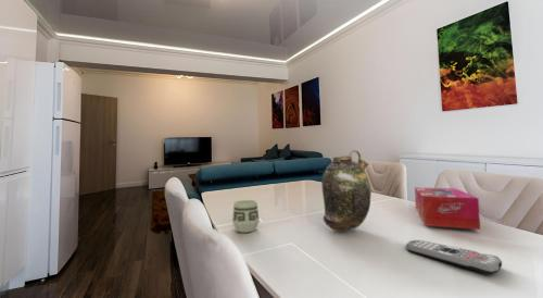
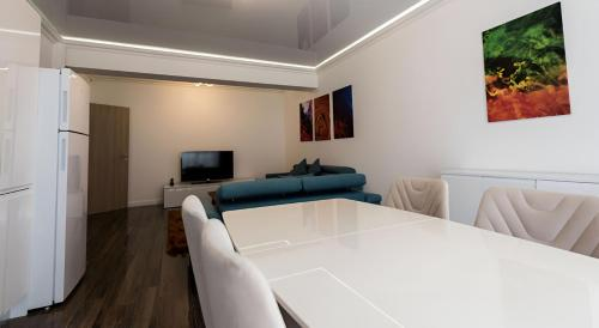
- remote control [405,239,503,274]
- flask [320,149,372,233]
- cup [231,199,261,233]
- tissue box [414,186,481,231]
